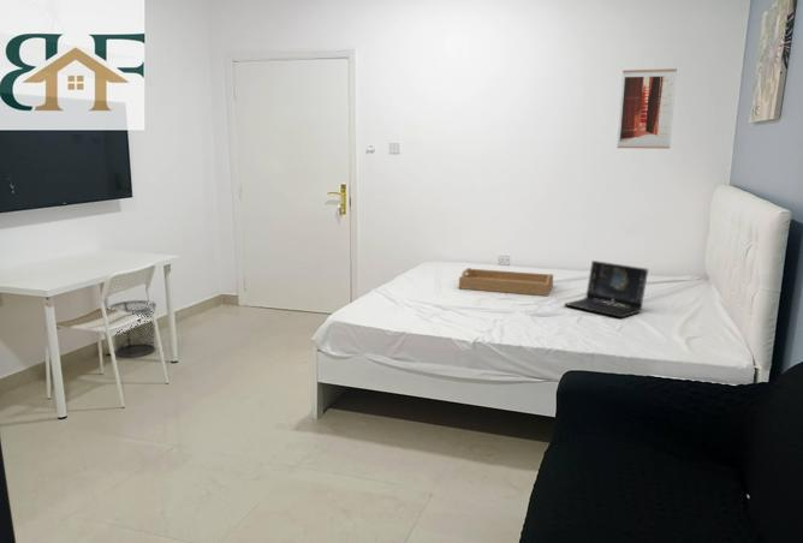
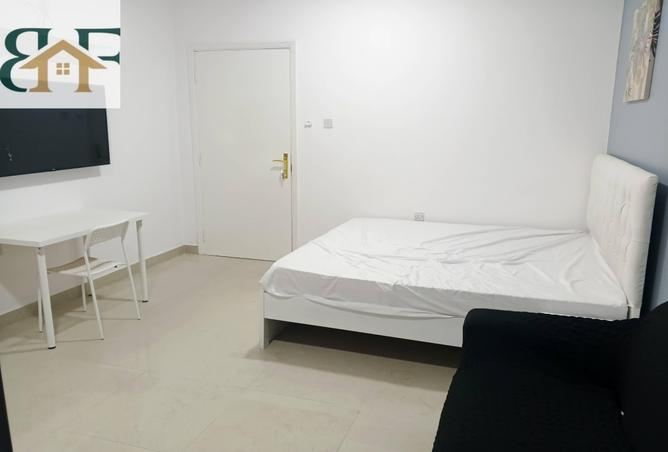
- serving tray [458,267,554,297]
- waste bin [107,299,157,358]
- wall art [615,67,678,150]
- laptop computer [563,259,649,318]
